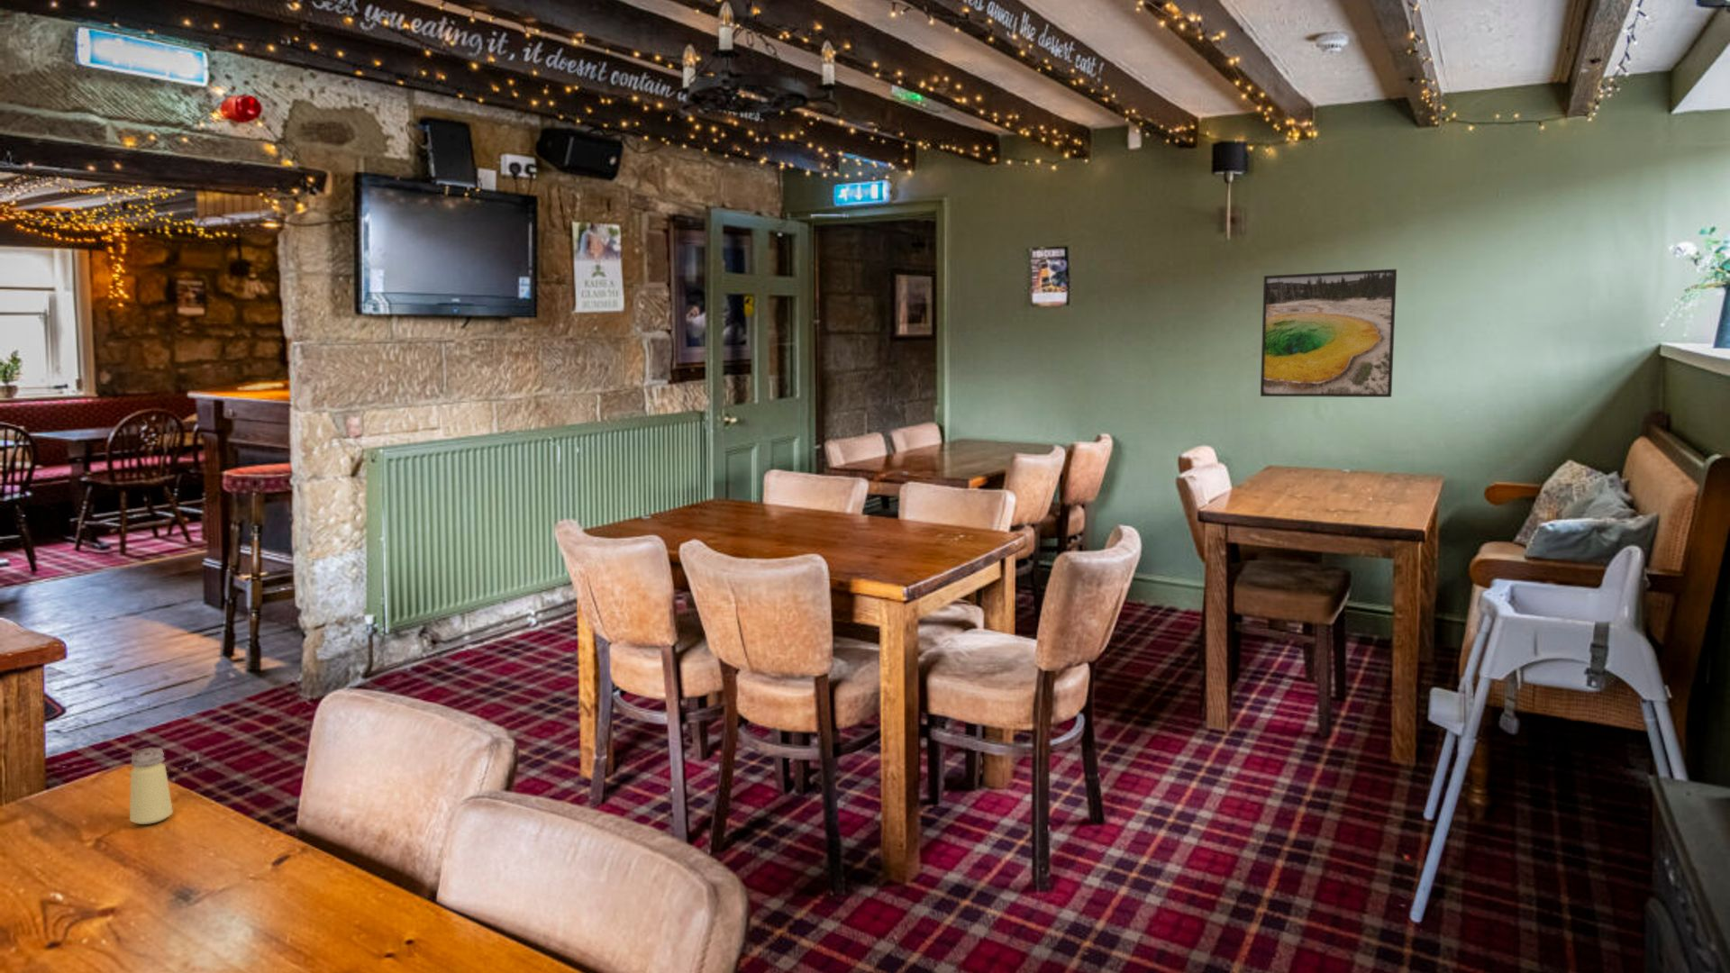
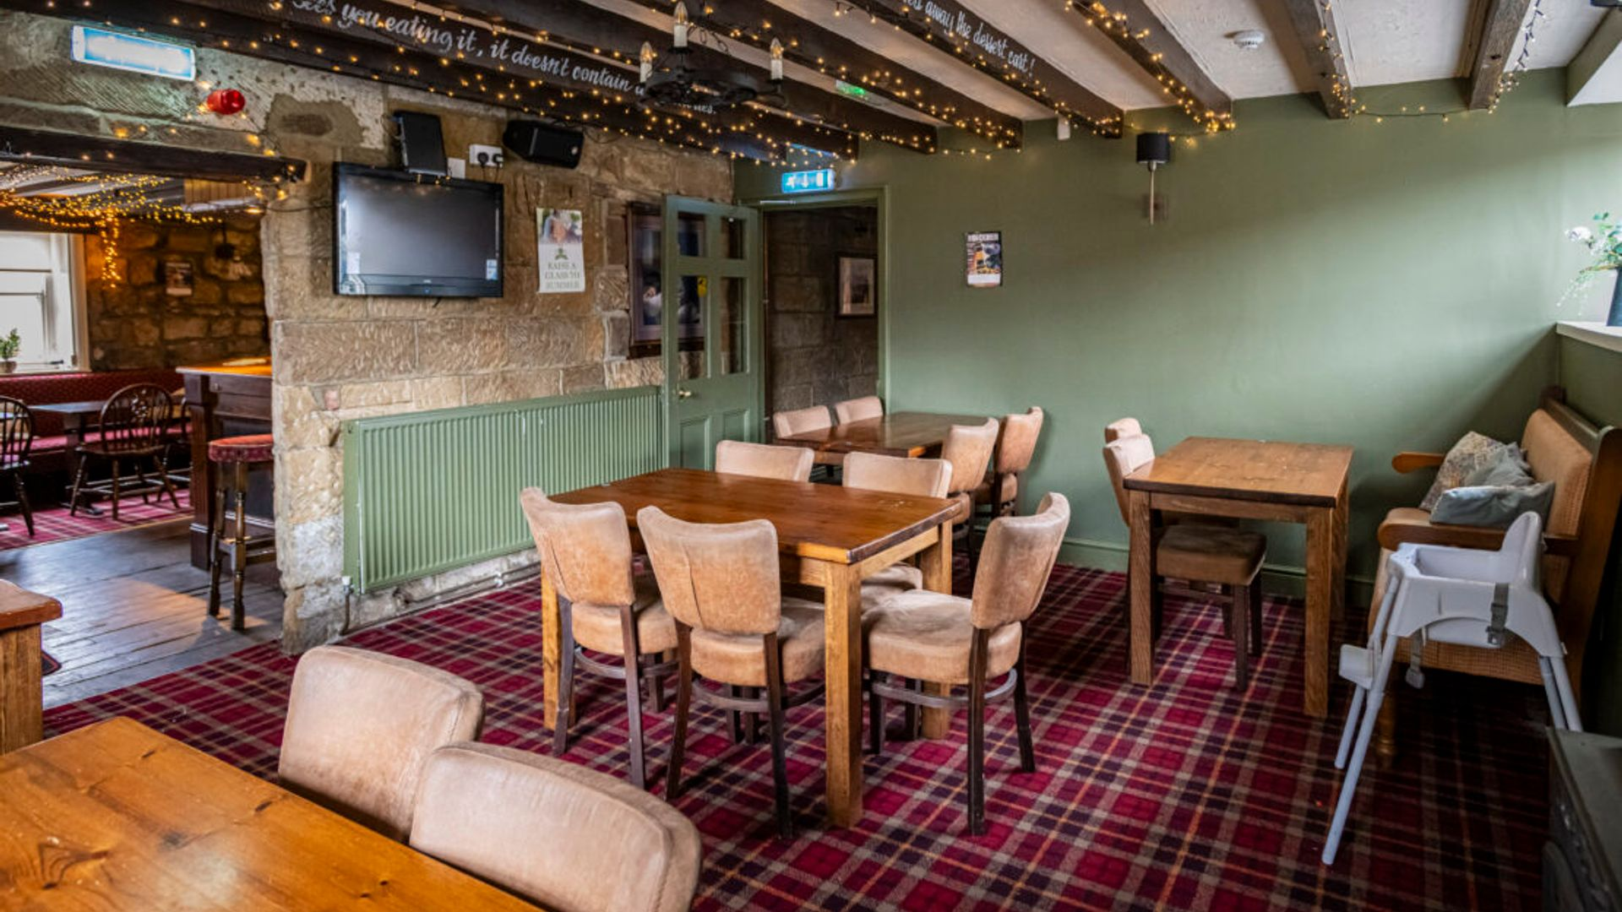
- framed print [1259,268,1397,398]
- saltshaker [128,747,173,826]
